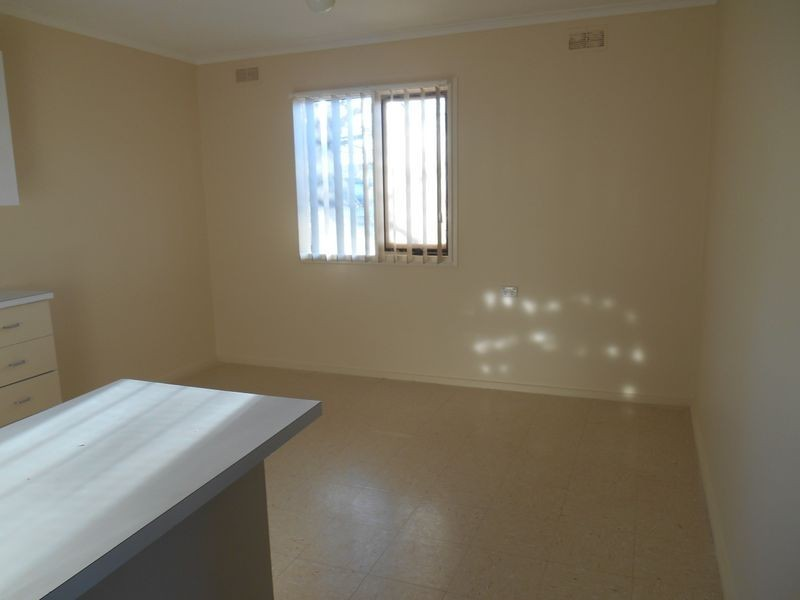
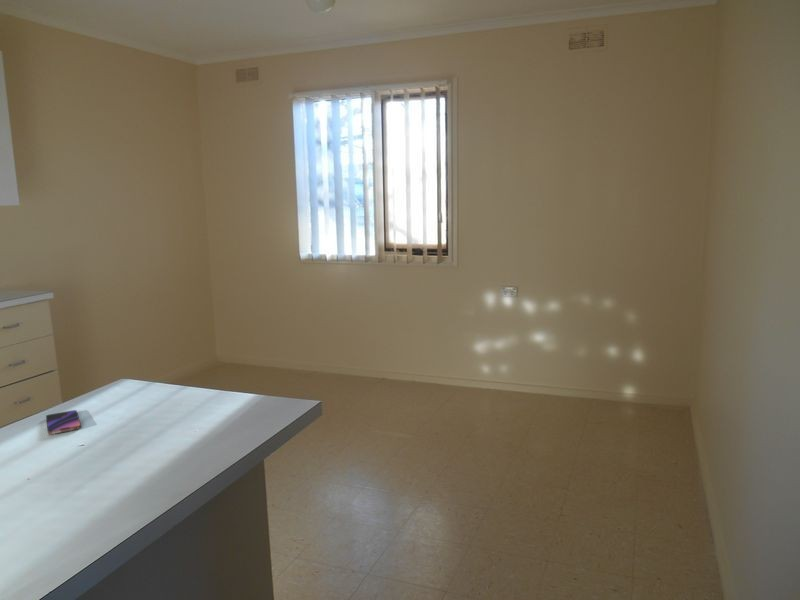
+ smartphone [45,409,82,435]
